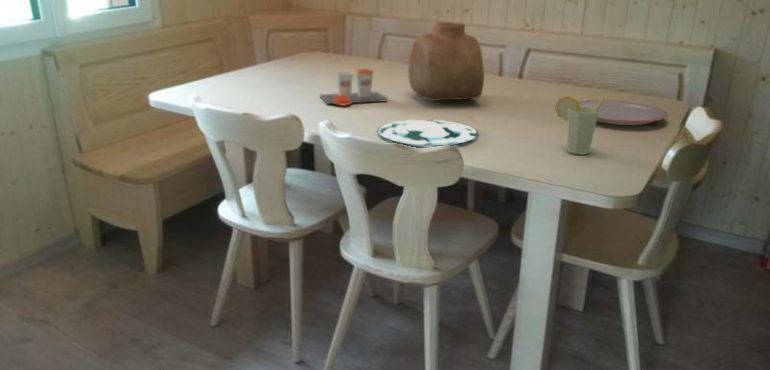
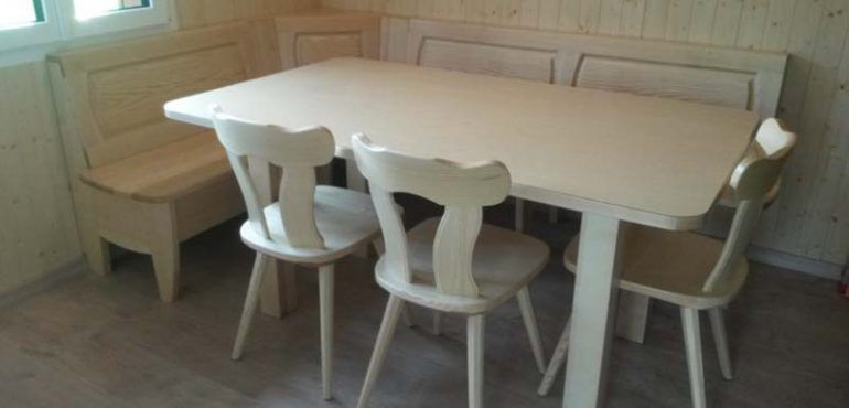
- cup [554,95,607,156]
- vase [407,21,485,101]
- plate [376,119,479,146]
- cup [319,68,389,106]
- plate [578,99,669,126]
